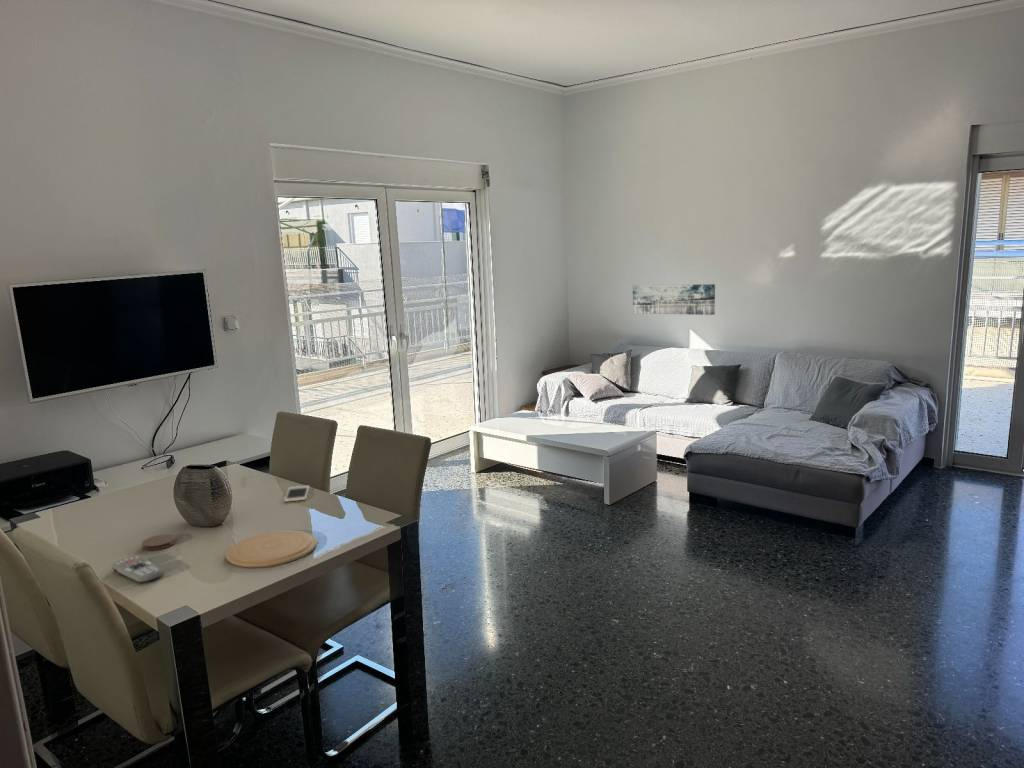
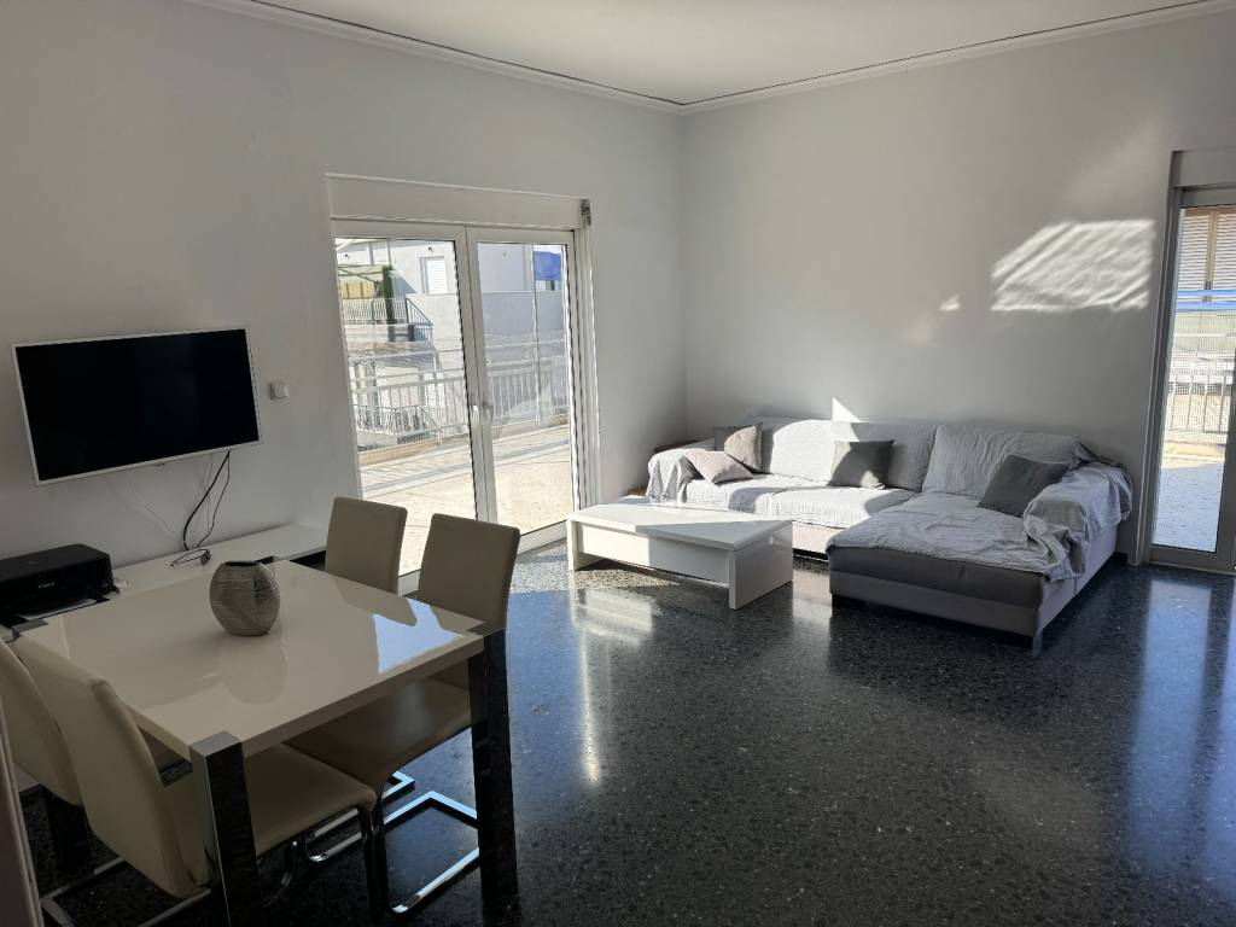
- coaster [141,533,177,551]
- remote control [110,554,165,584]
- plate [225,529,318,568]
- wall art [632,283,716,316]
- cell phone [284,485,310,503]
